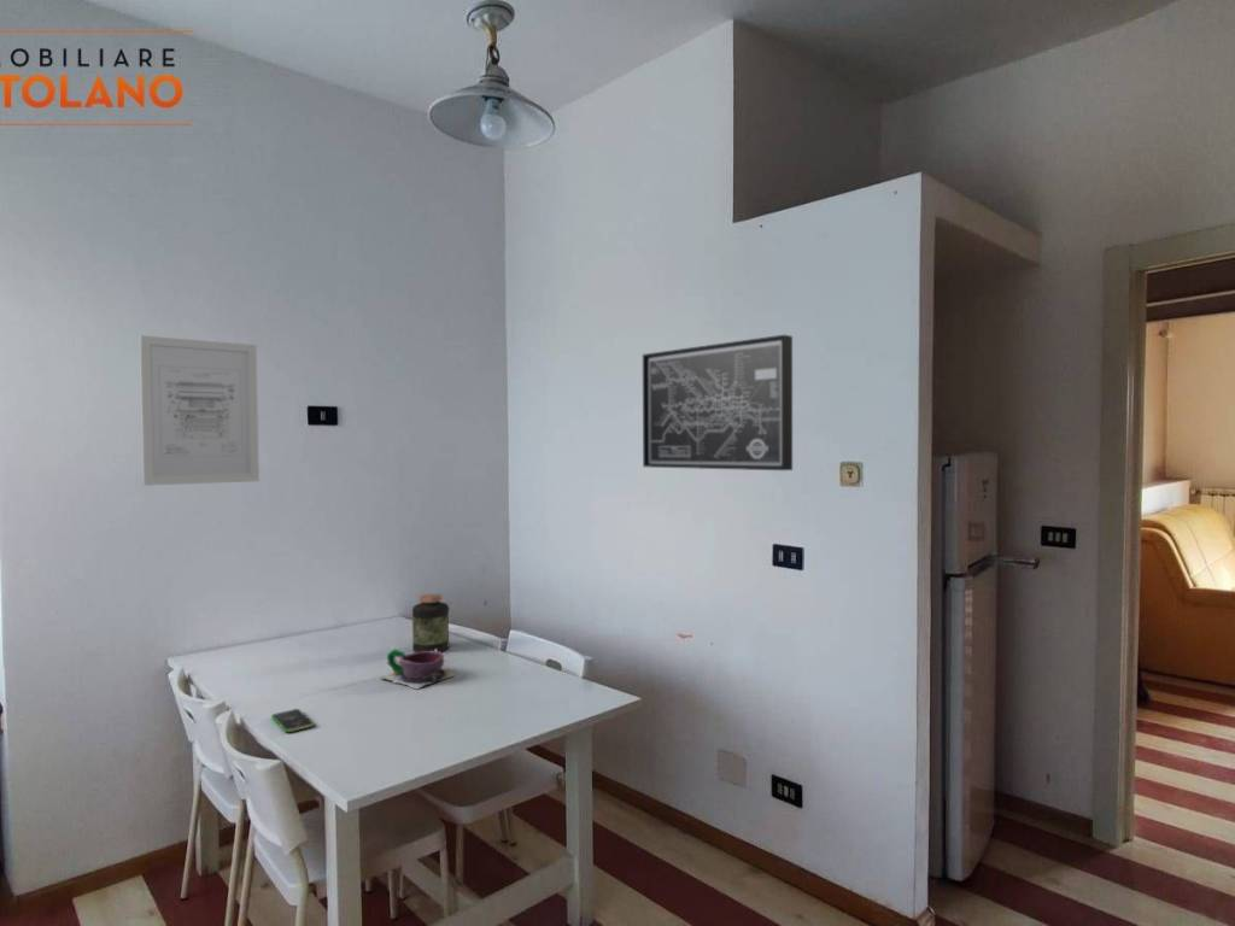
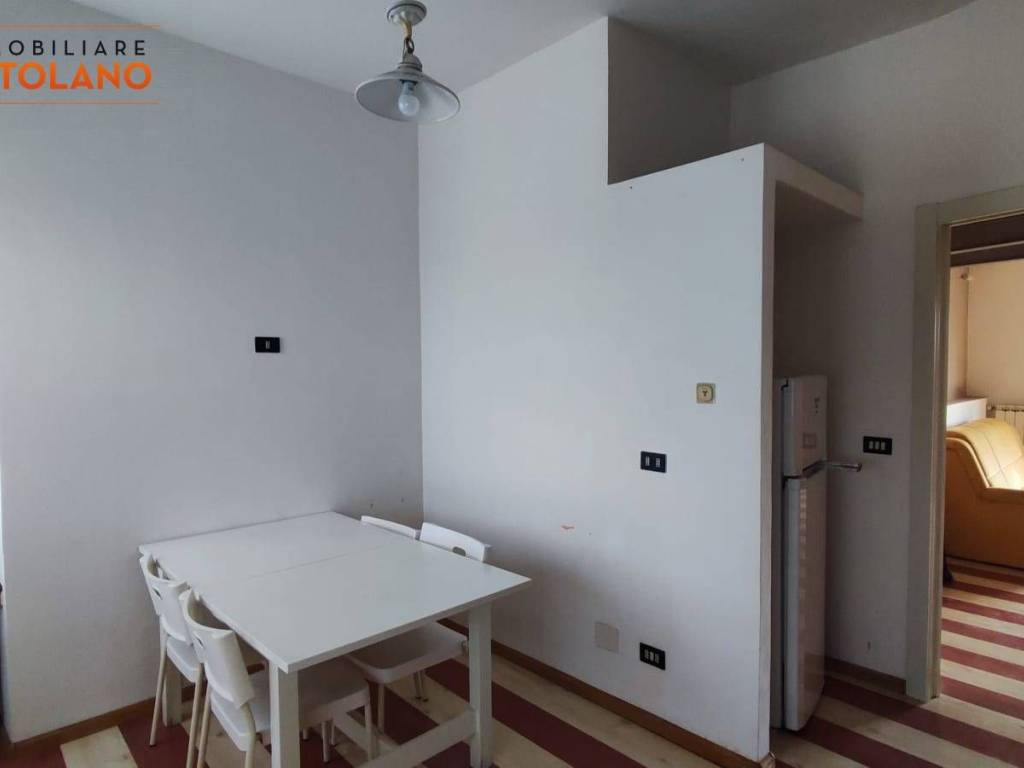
- jar [411,593,450,652]
- wall art [642,334,794,471]
- smartphone [270,708,315,733]
- cup and saucer [379,645,456,691]
- wall art [139,334,261,487]
